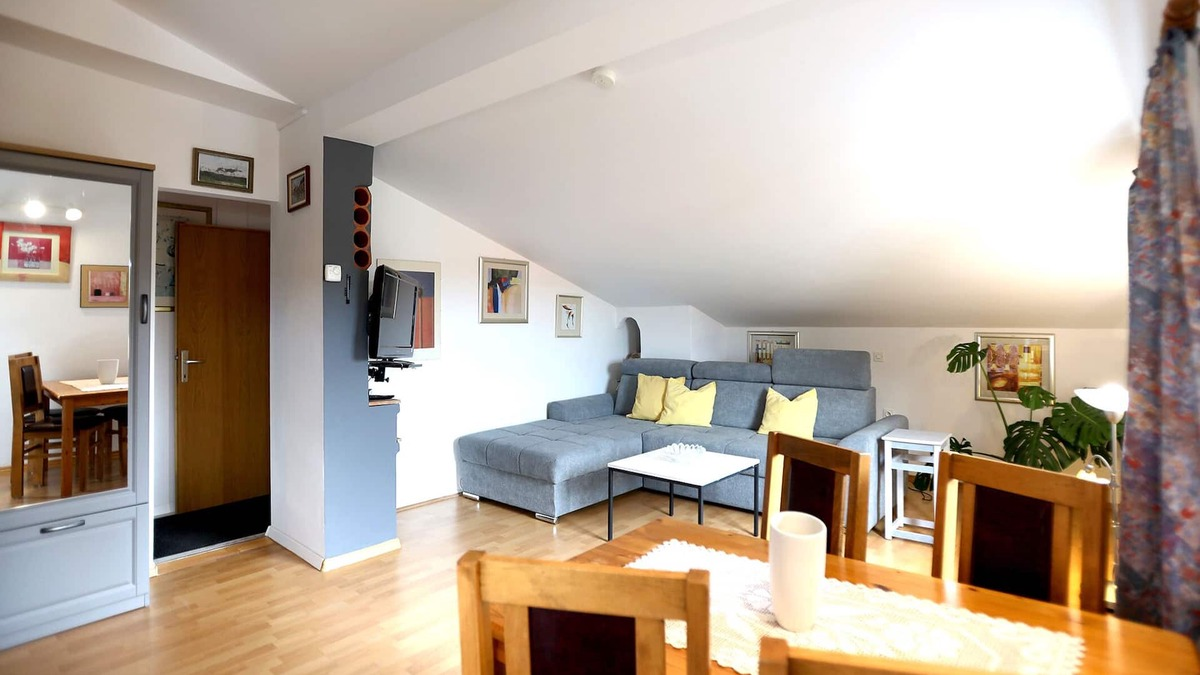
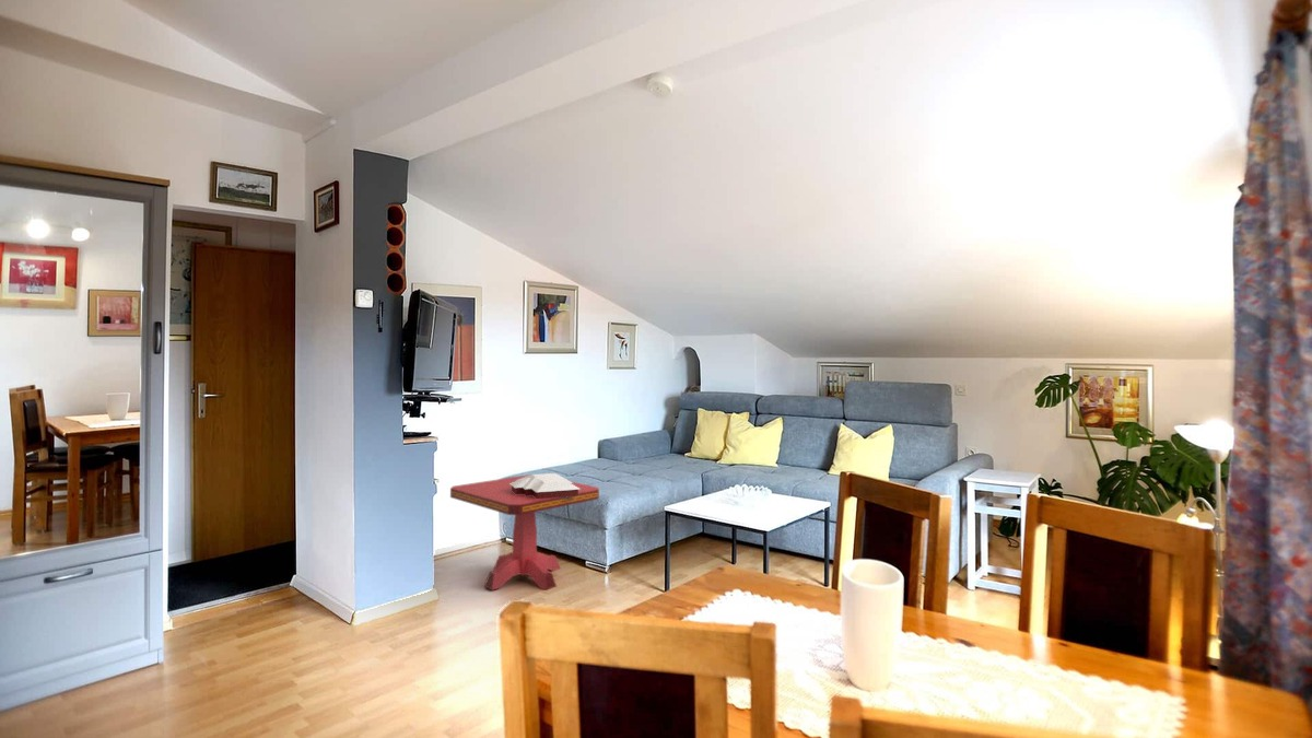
+ books [509,472,579,500]
+ side table [449,473,600,591]
